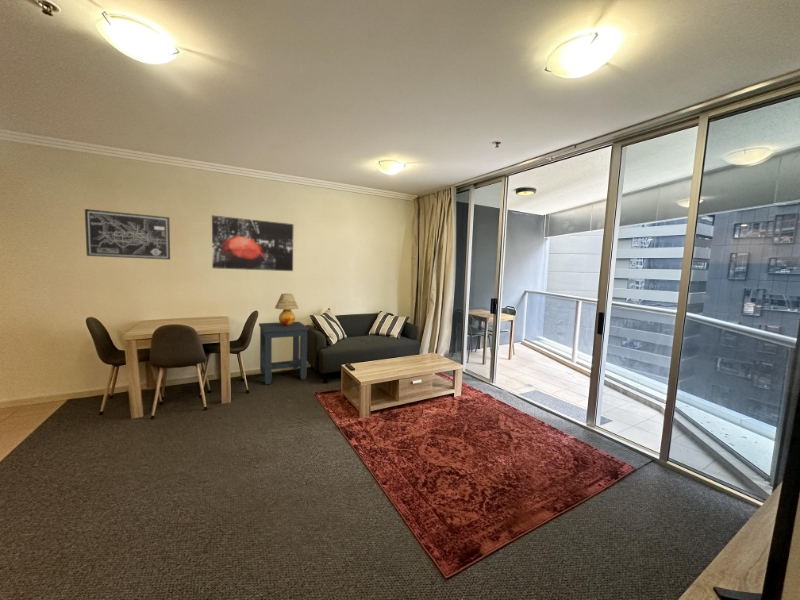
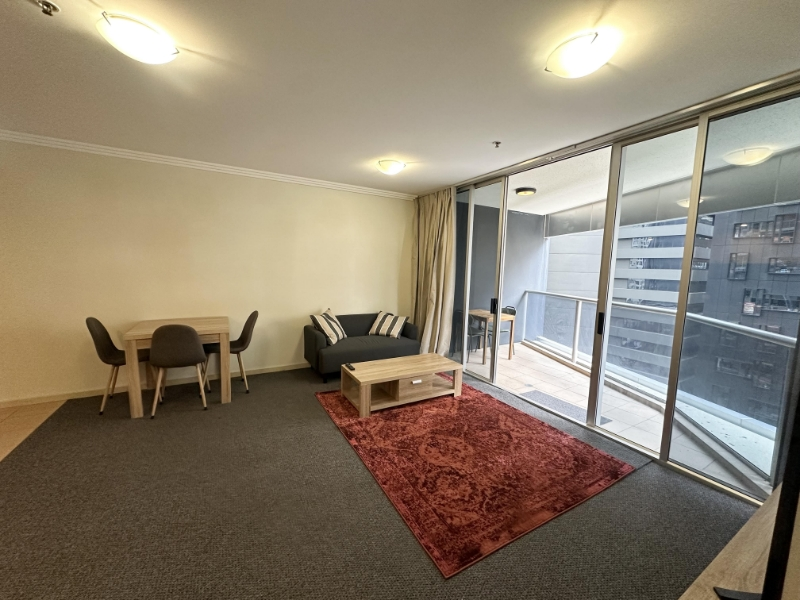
- wall art [84,208,171,261]
- wall art [211,214,294,272]
- side table [258,321,310,385]
- table lamp [274,293,300,326]
